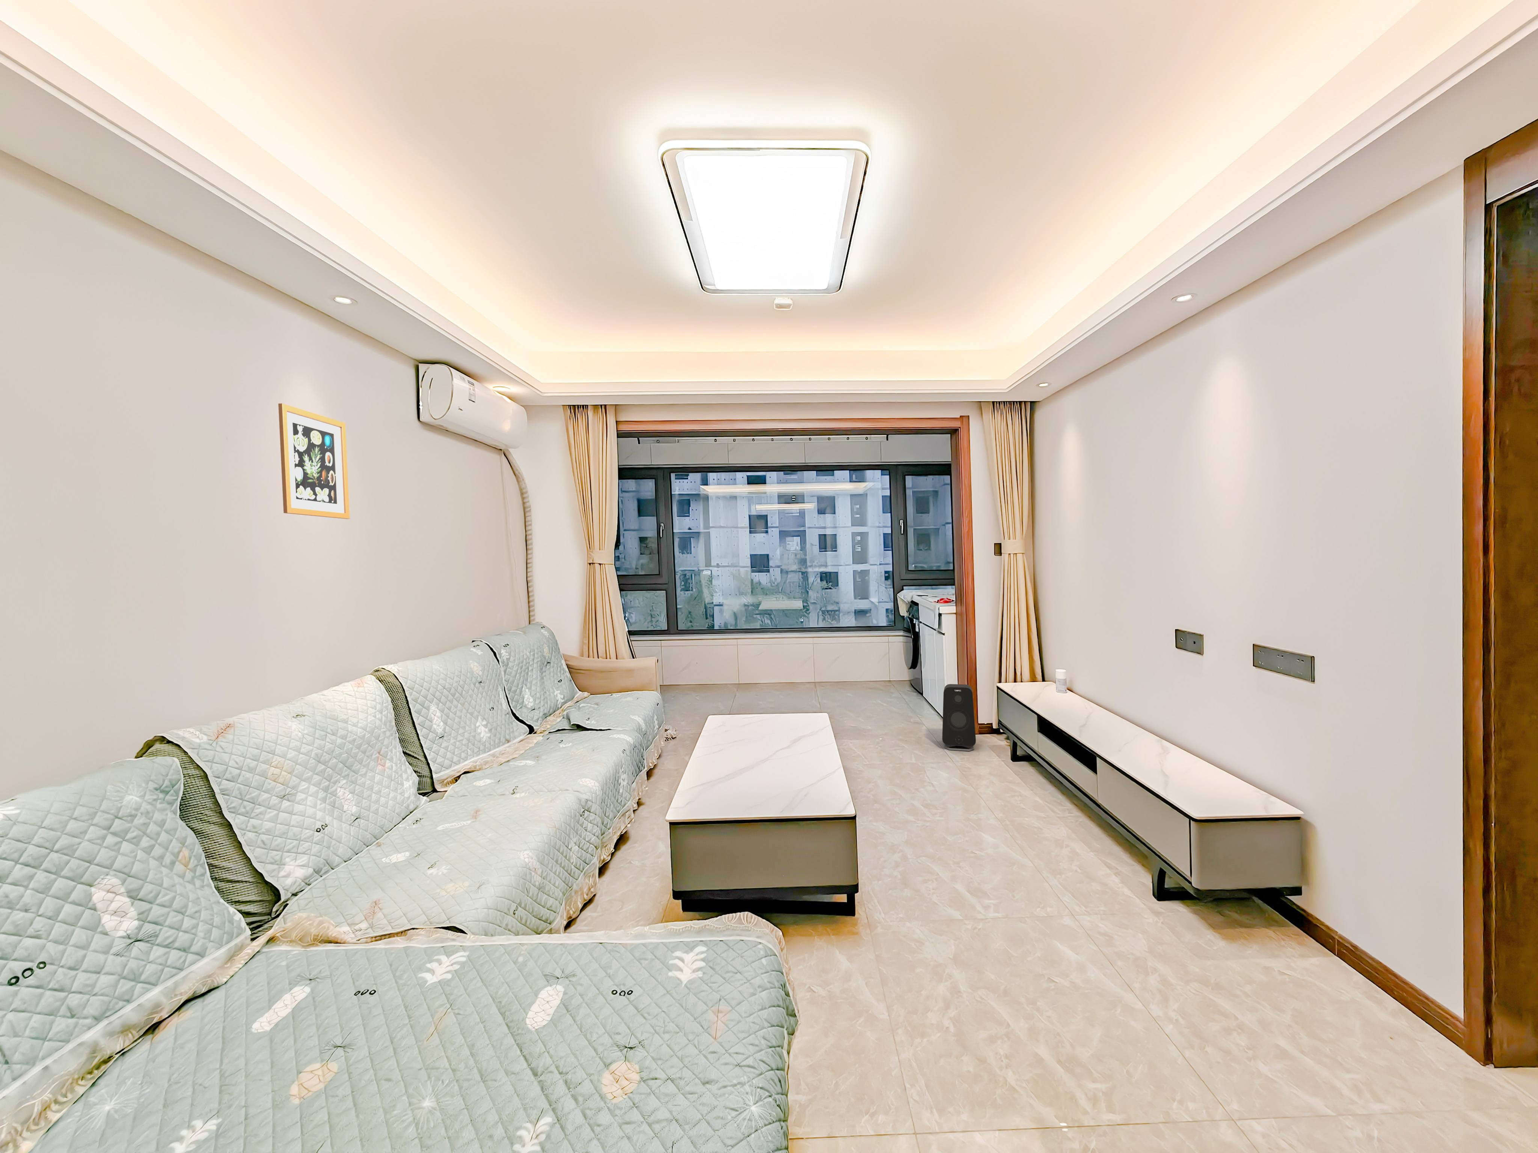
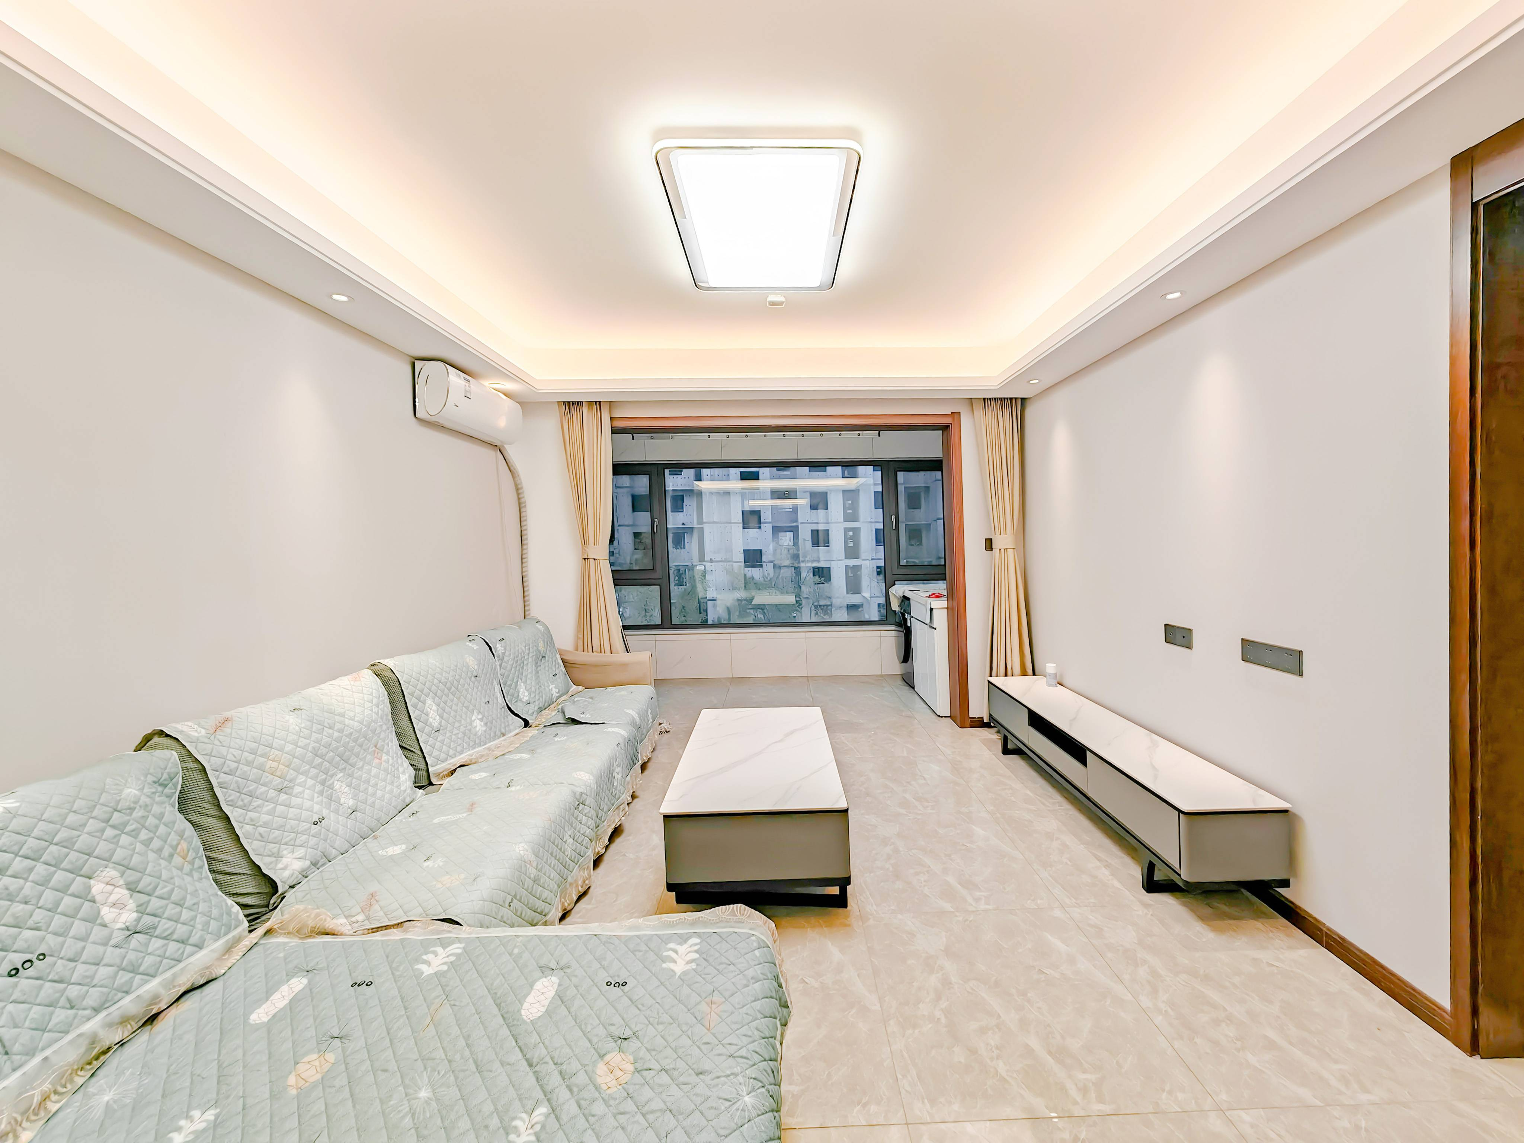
- wall art [277,403,350,520]
- speaker [942,684,976,751]
